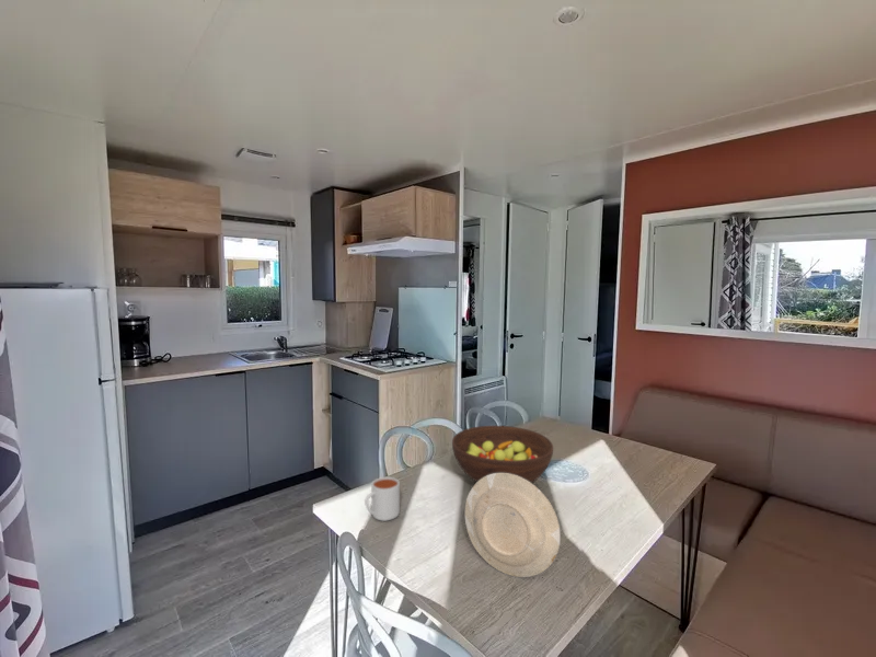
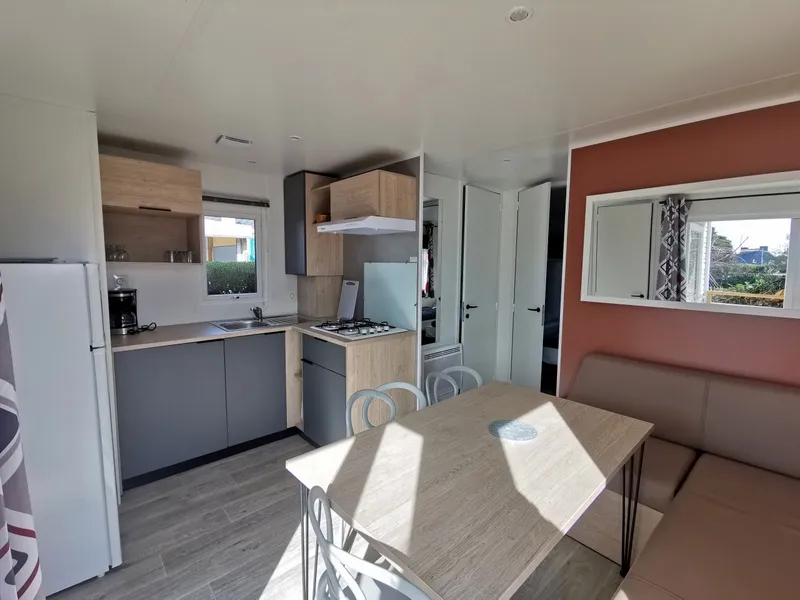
- plate [464,473,562,578]
- fruit bowl [451,425,554,483]
- mug [364,476,401,522]
